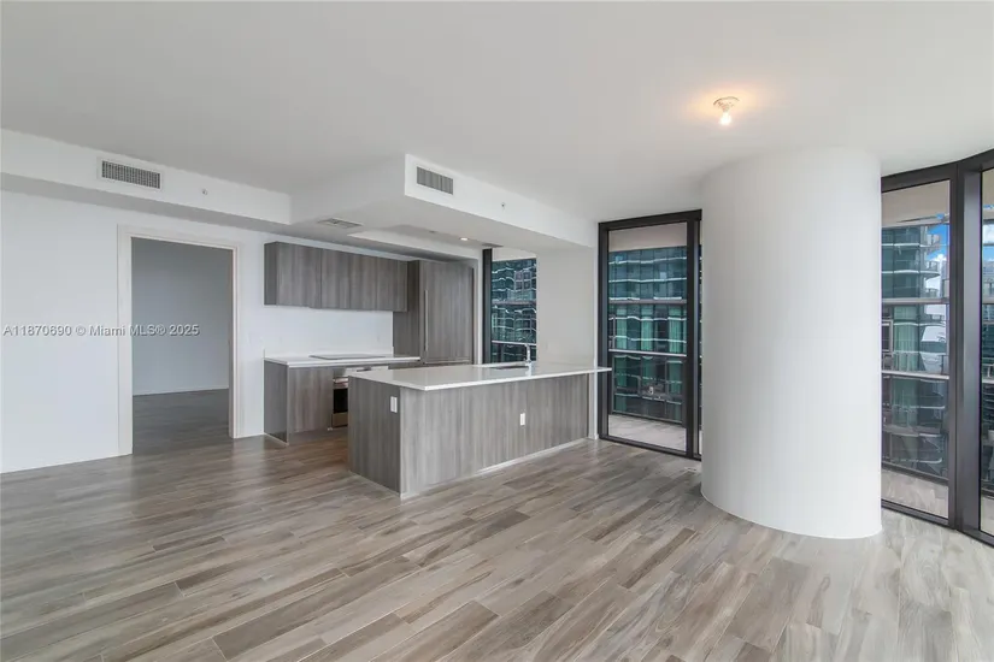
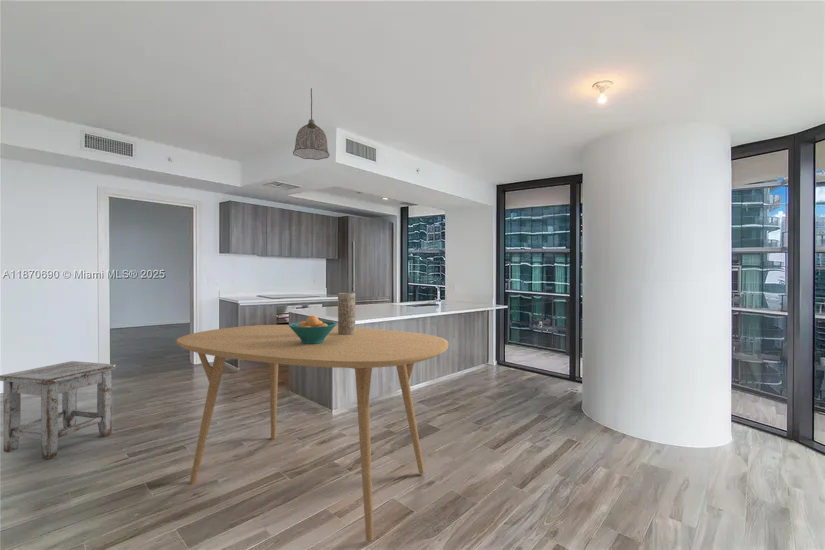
+ stool [0,360,118,460]
+ fruit bowl [288,315,337,344]
+ vase [337,292,356,335]
+ pendant lamp [292,87,331,161]
+ dining table [175,324,449,543]
